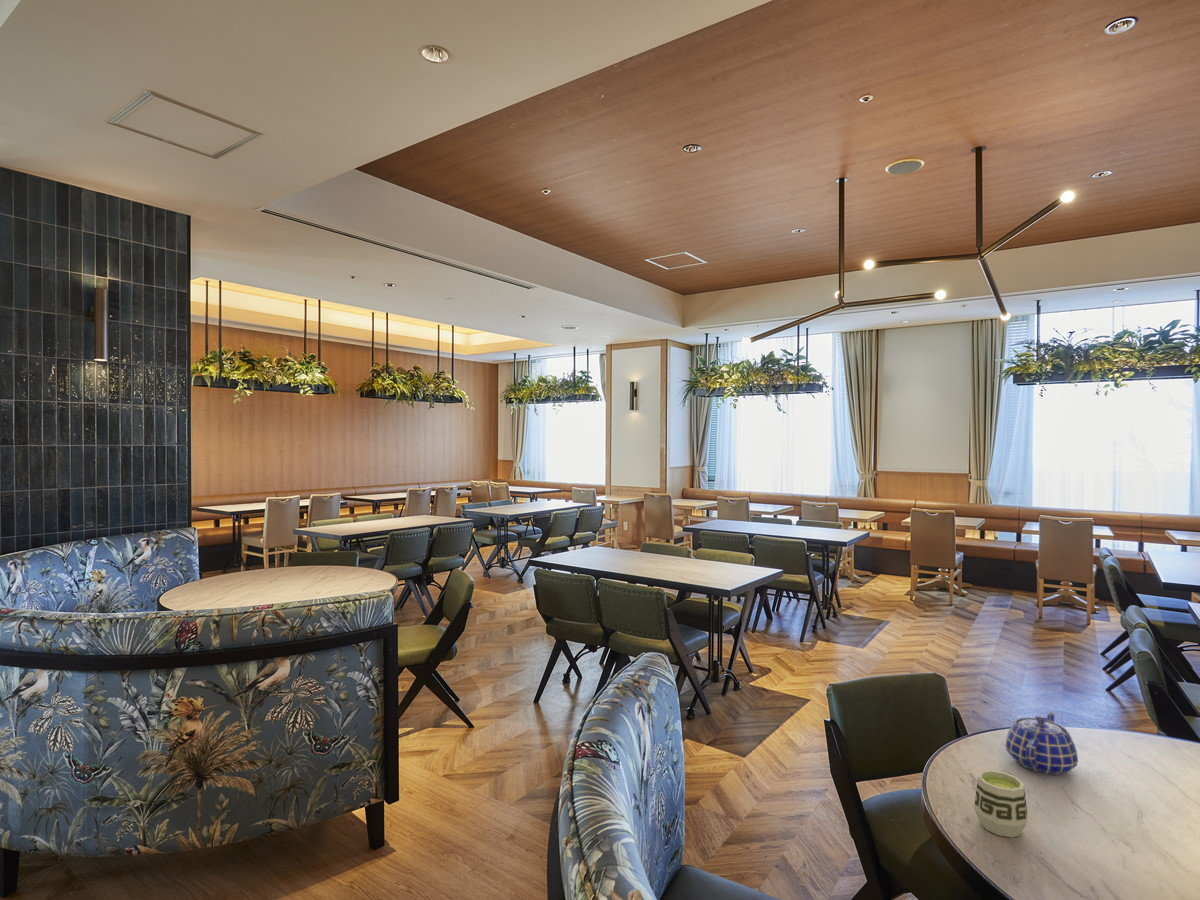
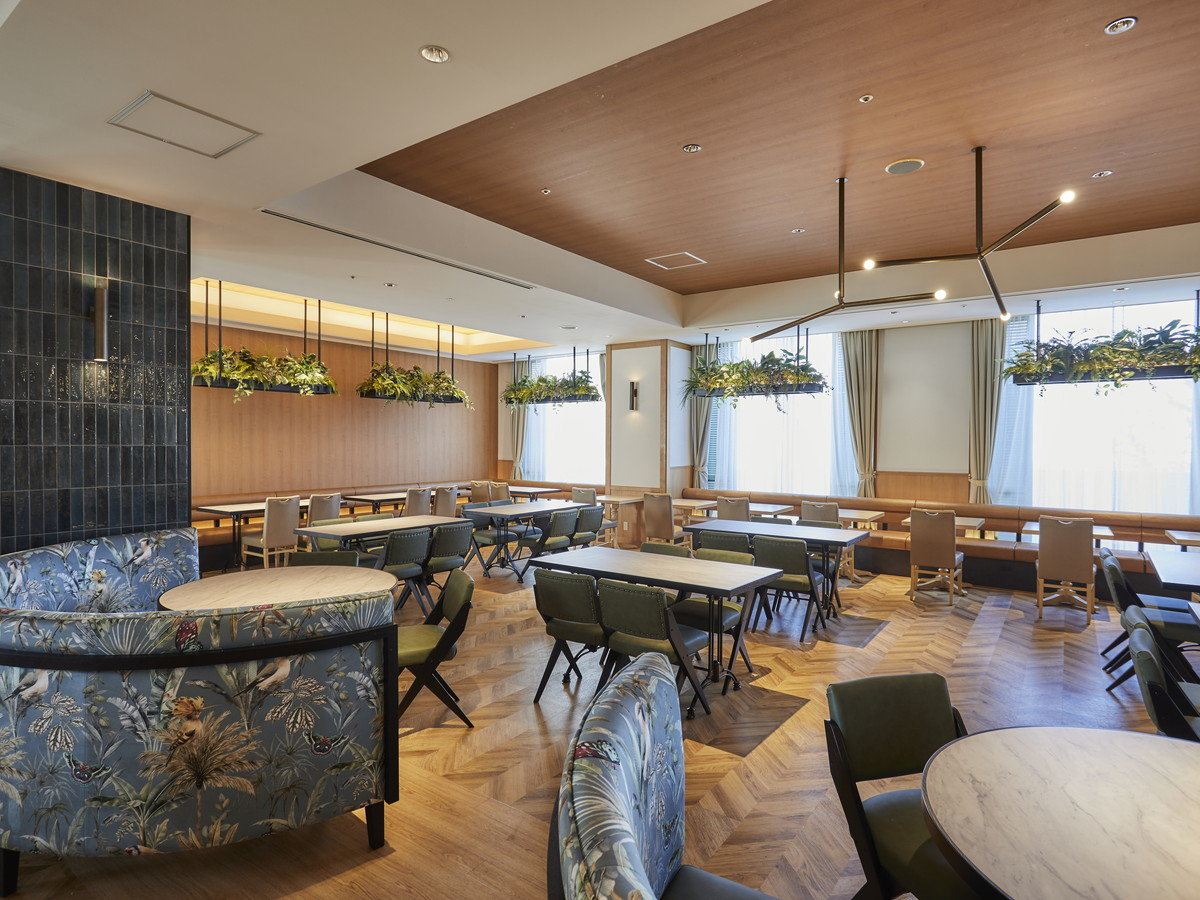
- teapot [1004,711,1079,776]
- cup [973,769,1029,838]
